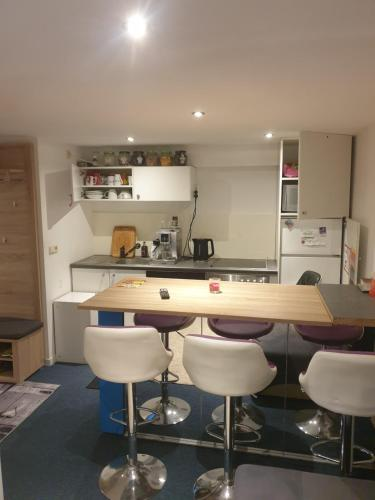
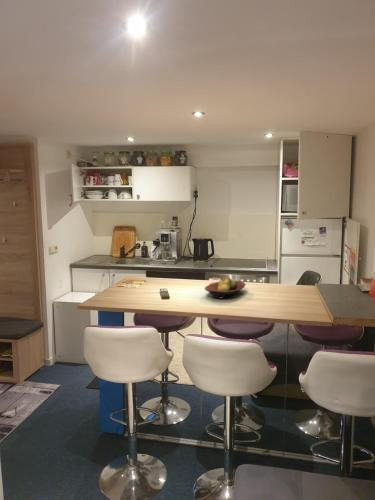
+ fruit bowl [204,276,246,299]
